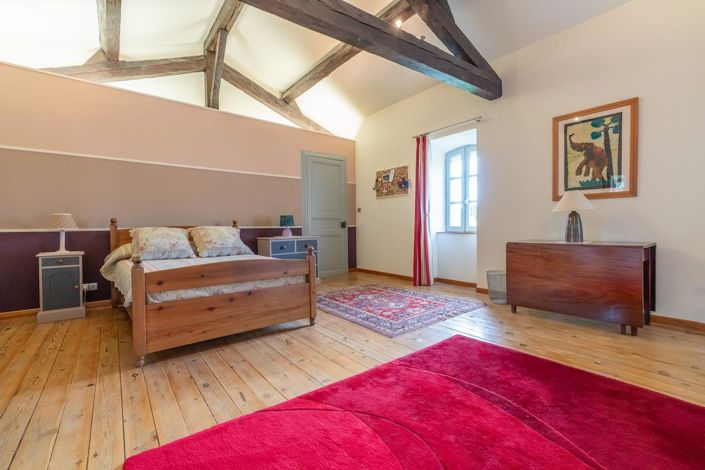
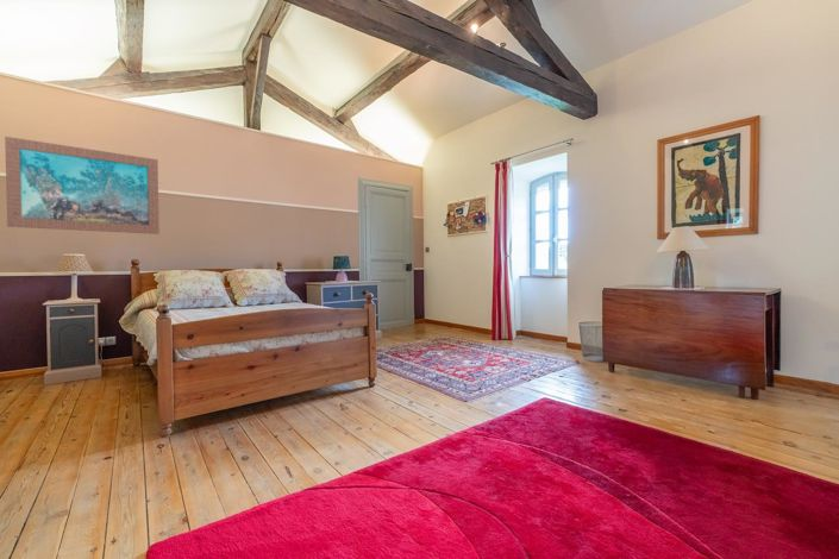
+ wall art [4,136,161,235]
